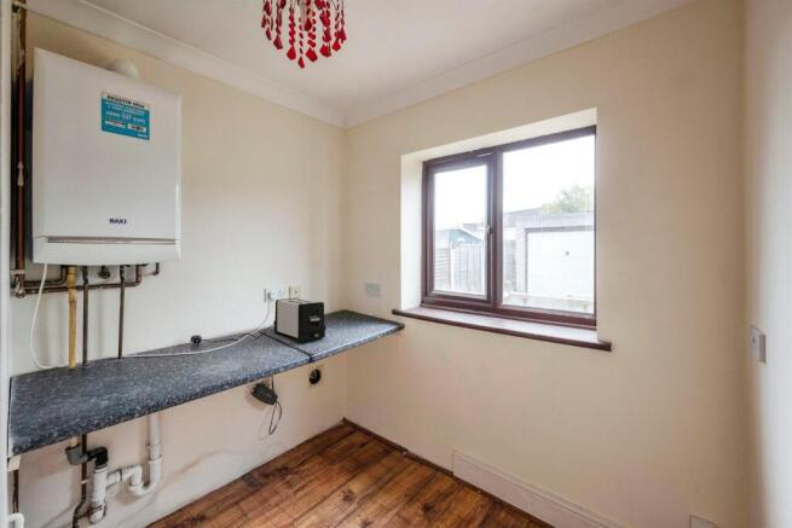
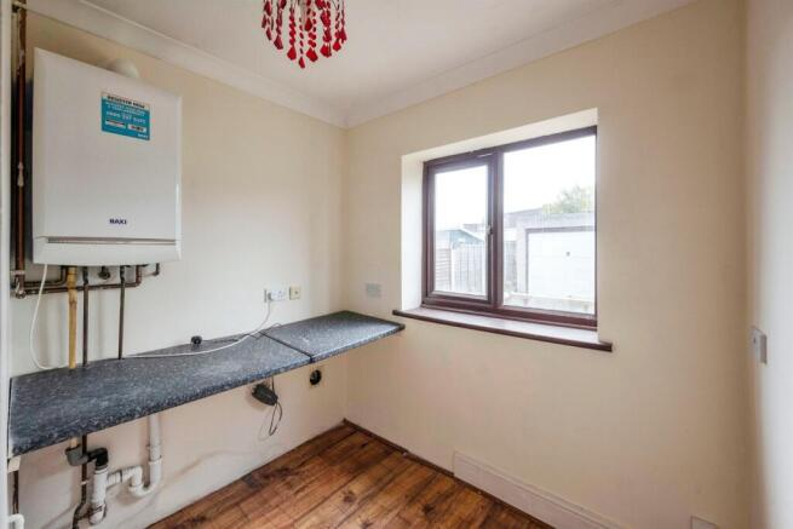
- toaster [272,297,328,343]
